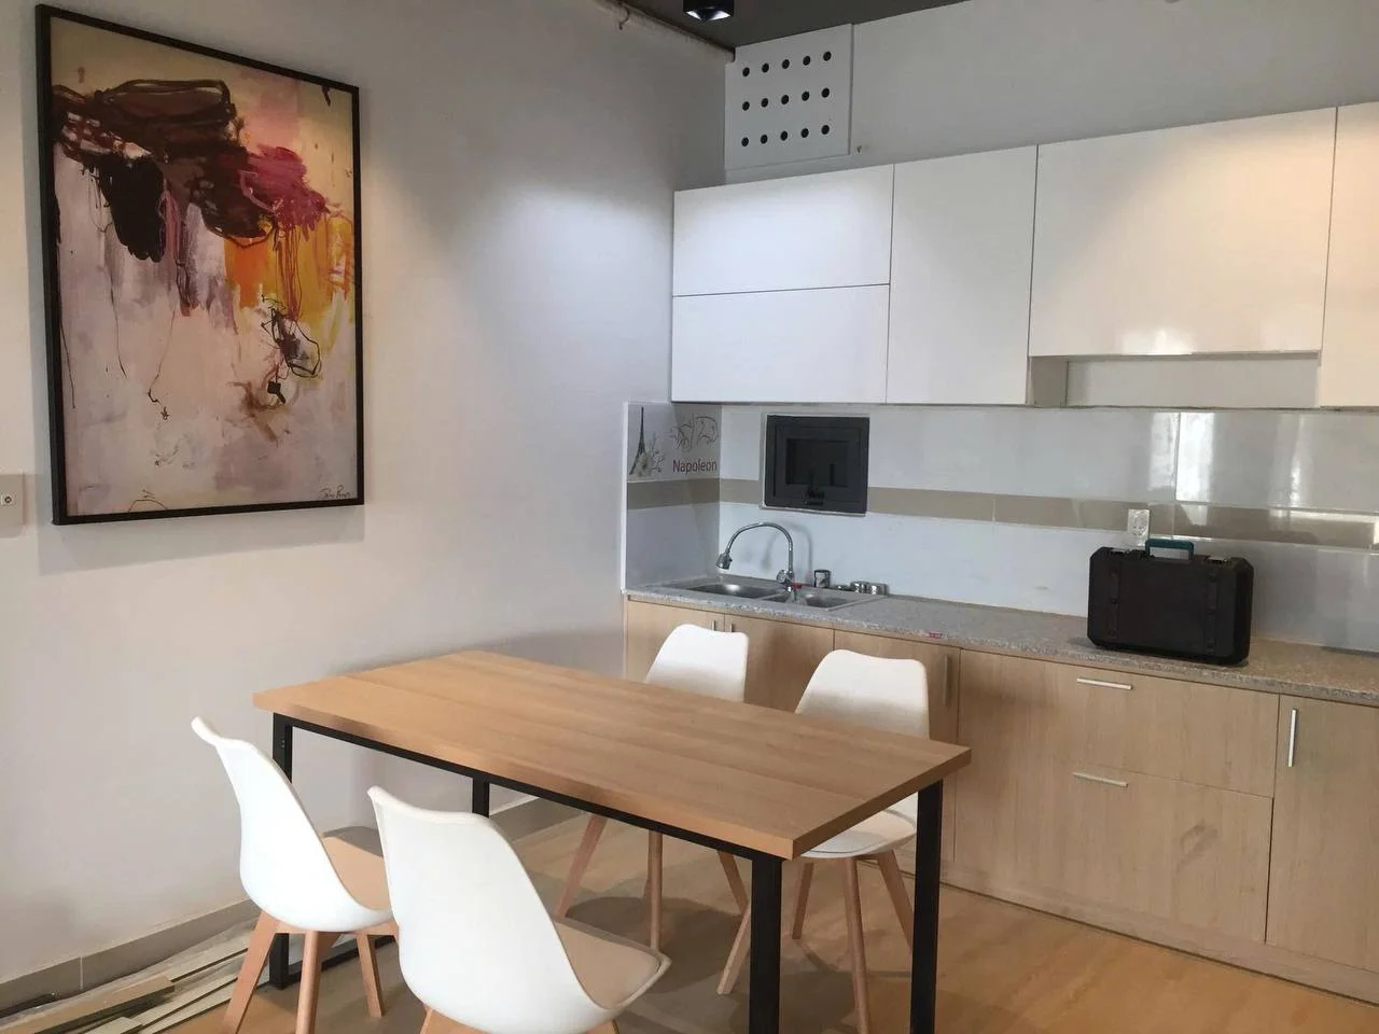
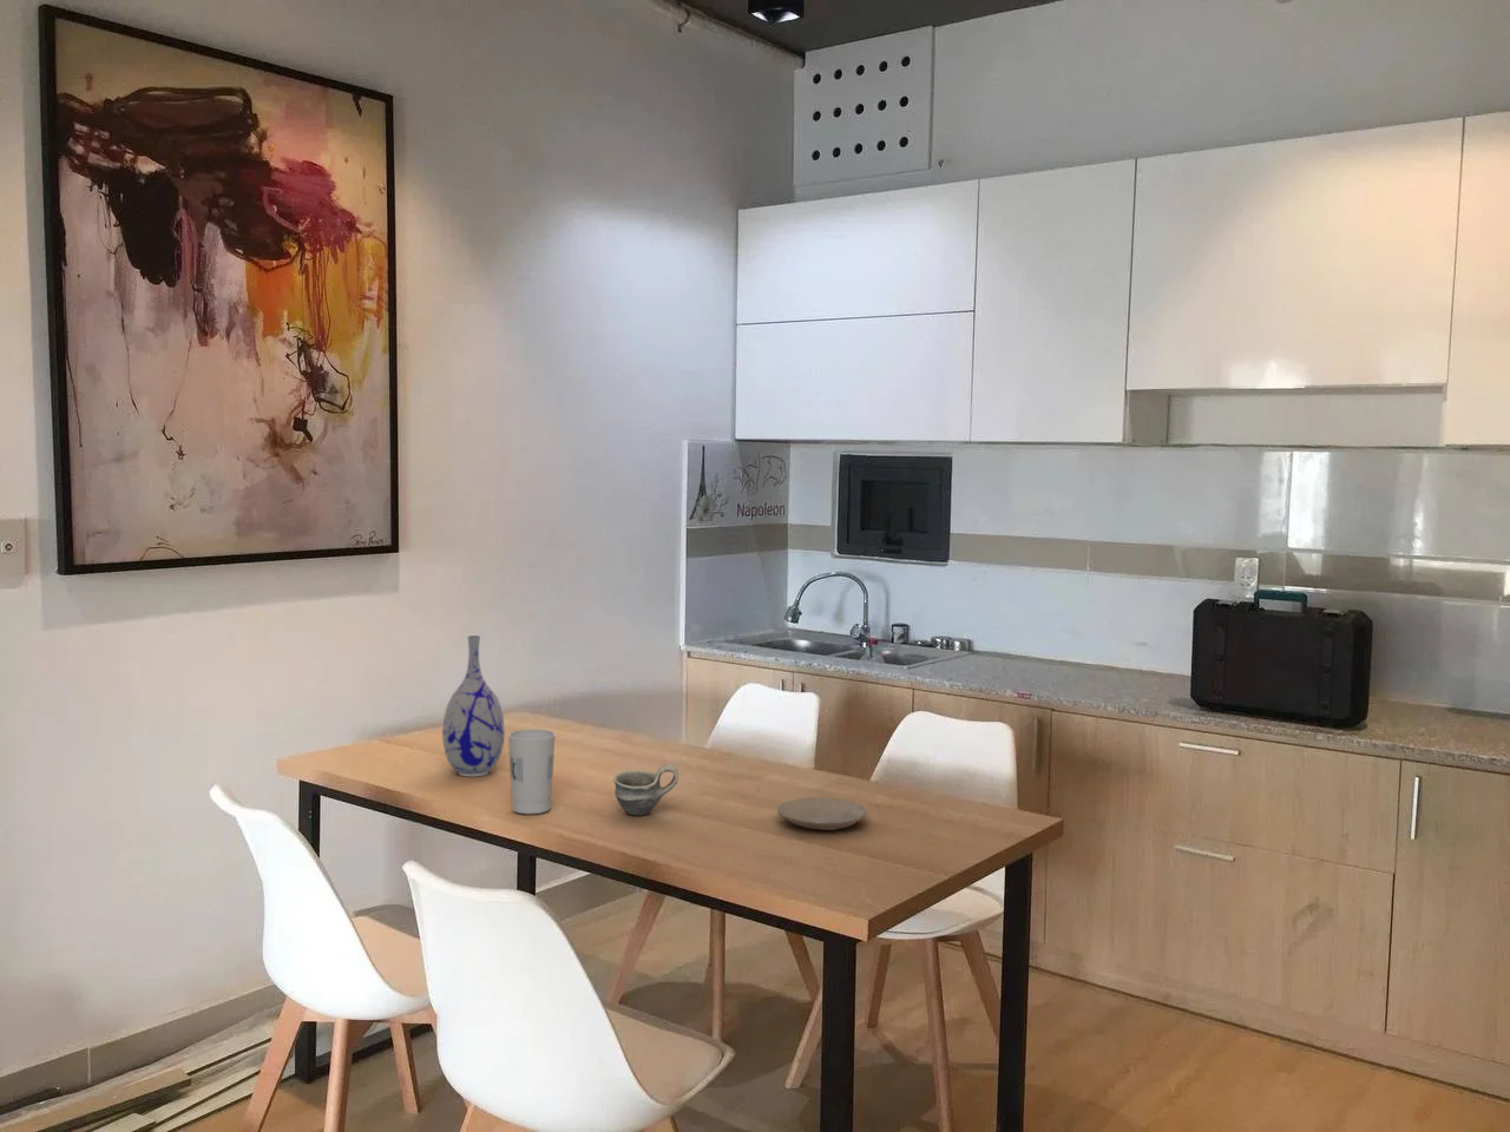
+ cup [612,763,680,817]
+ vase [441,635,507,778]
+ plate [776,795,868,831]
+ cup [508,728,556,815]
